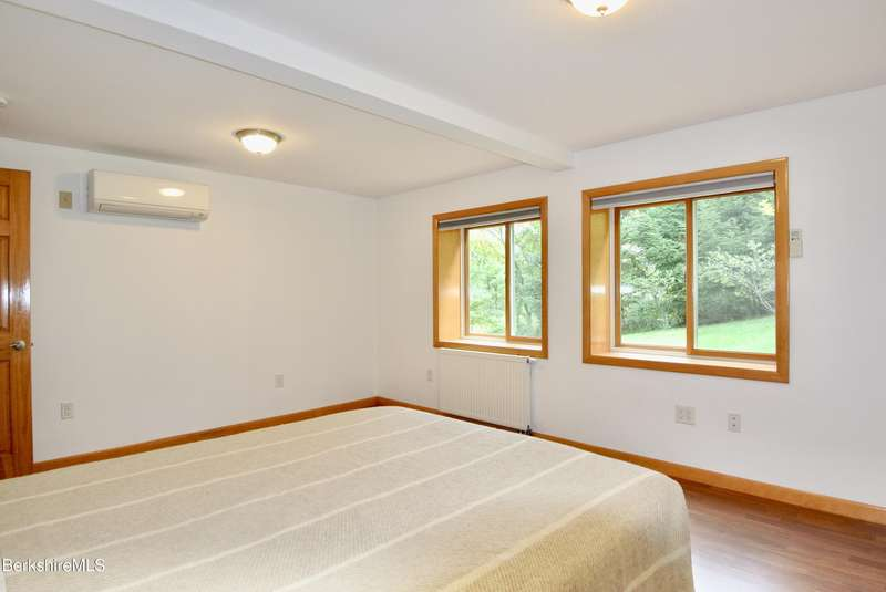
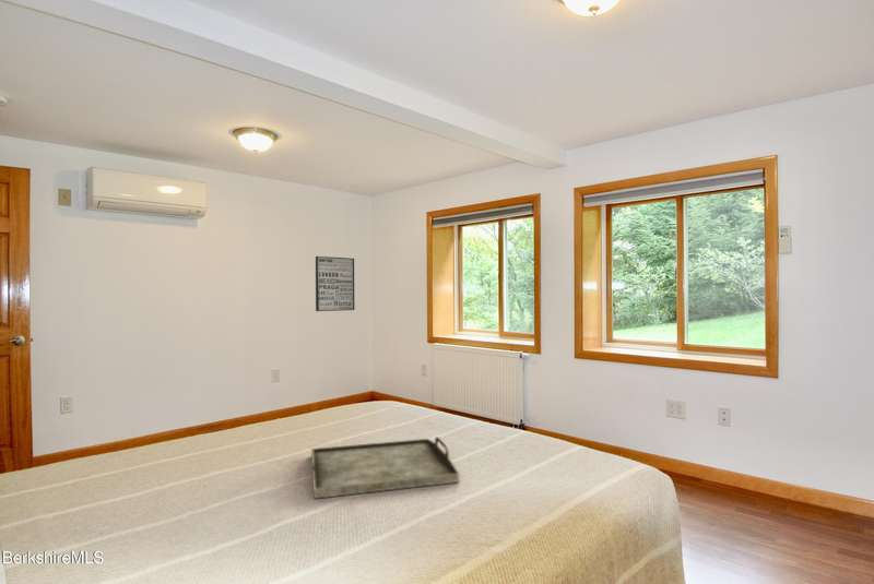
+ wall art [315,255,355,312]
+ serving tray [310,436,460,500]
